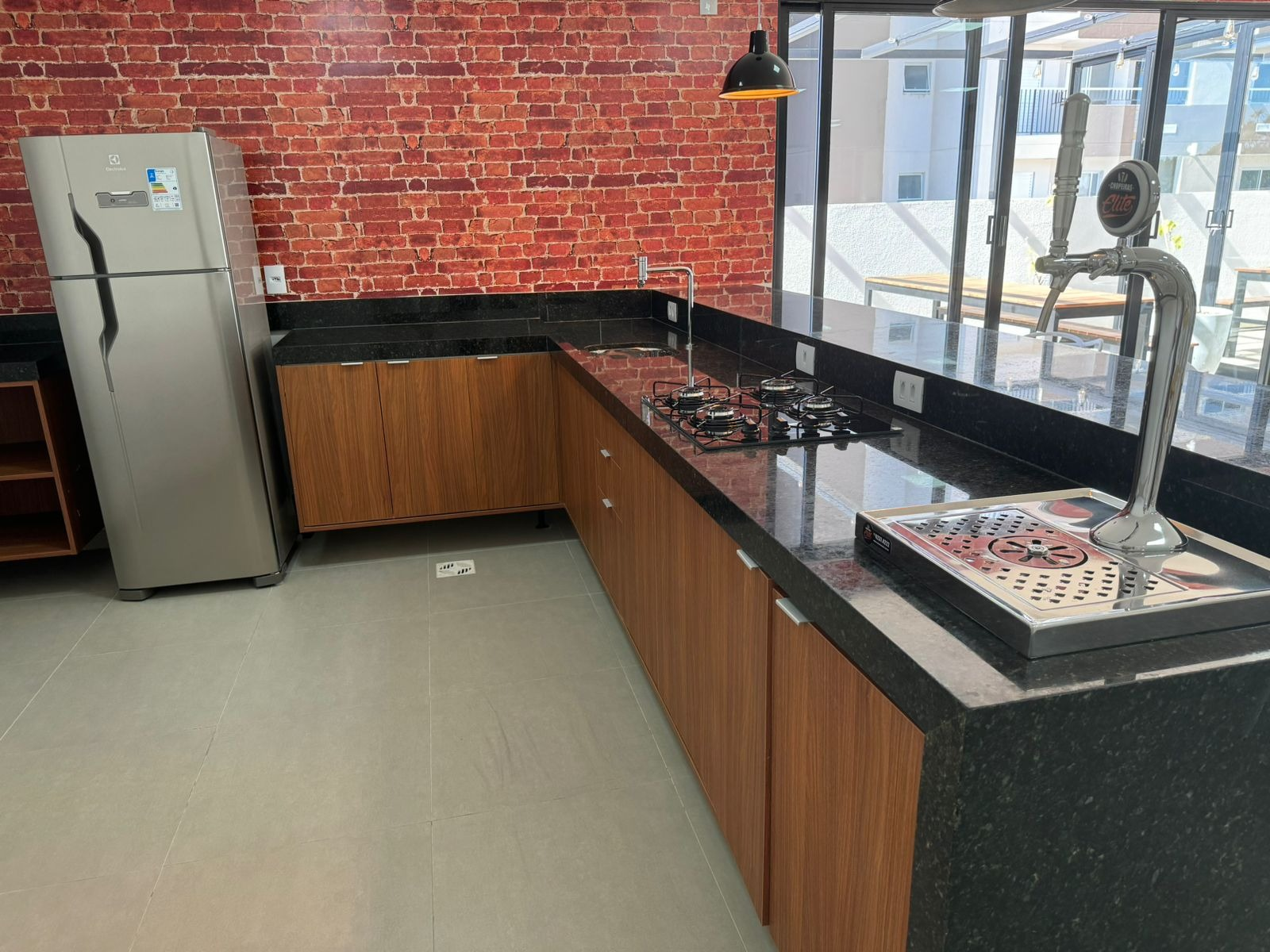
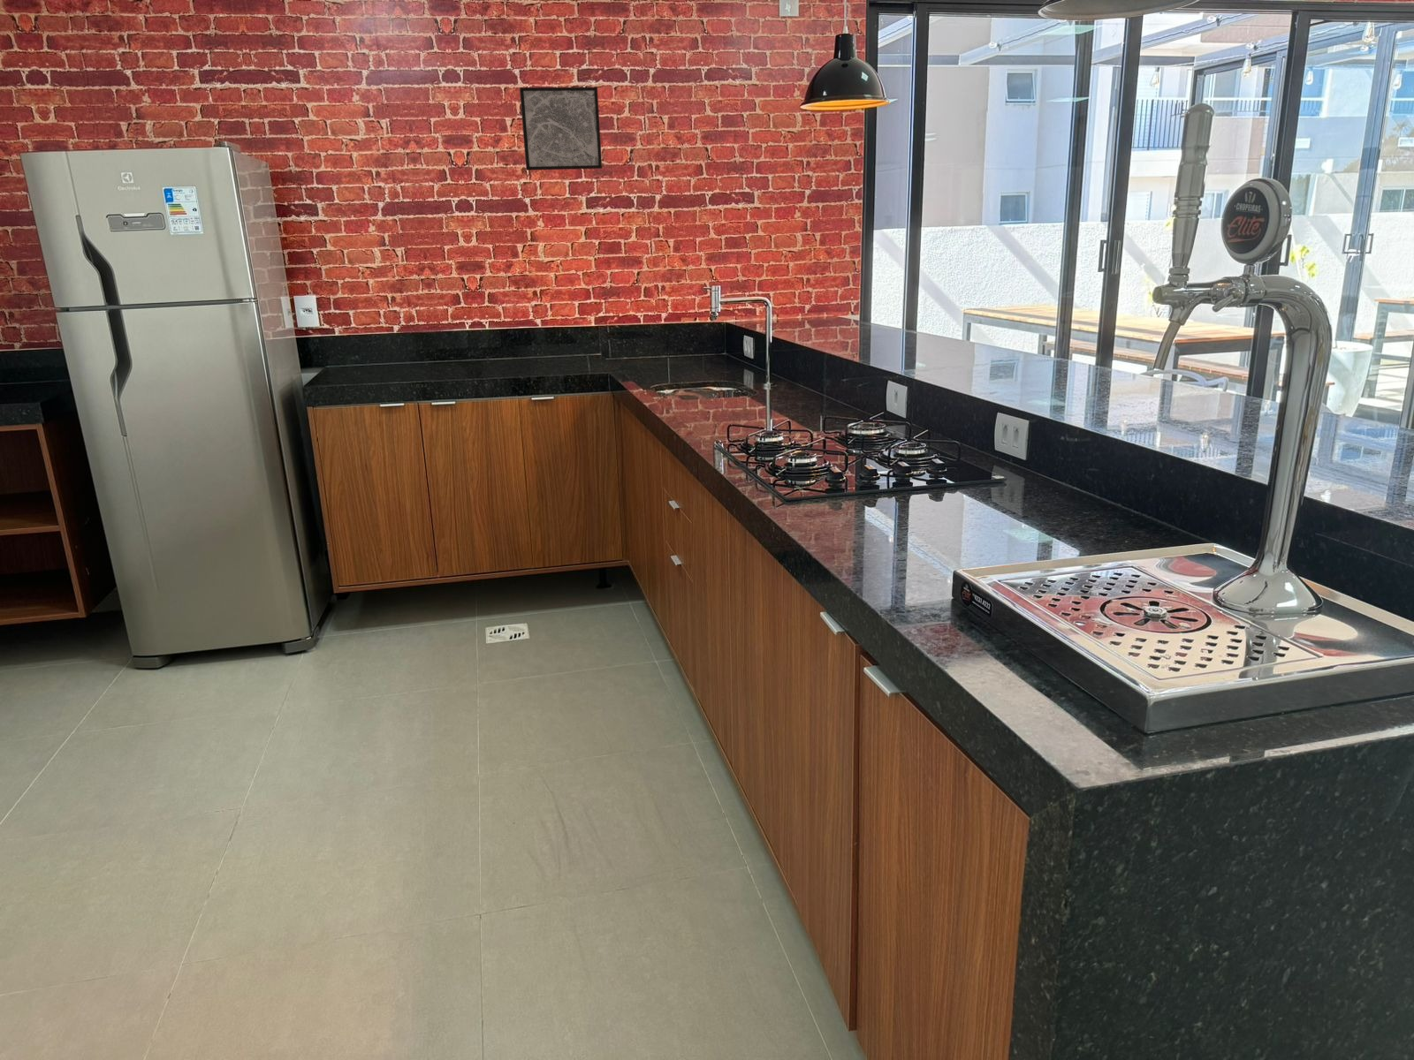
+ wall art [519,87,602,171]
